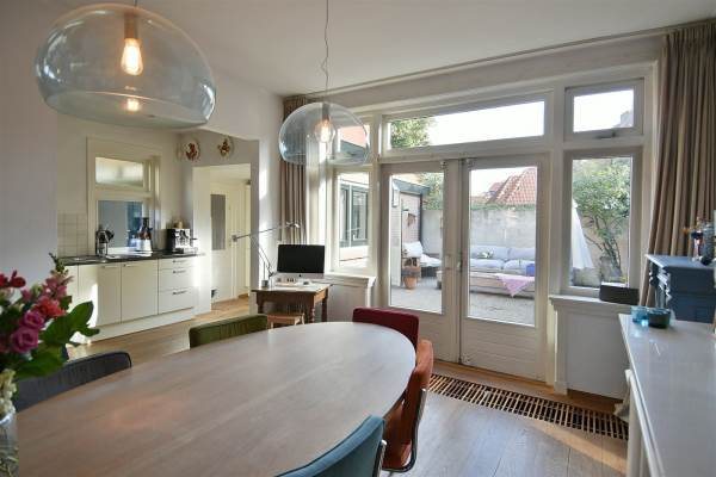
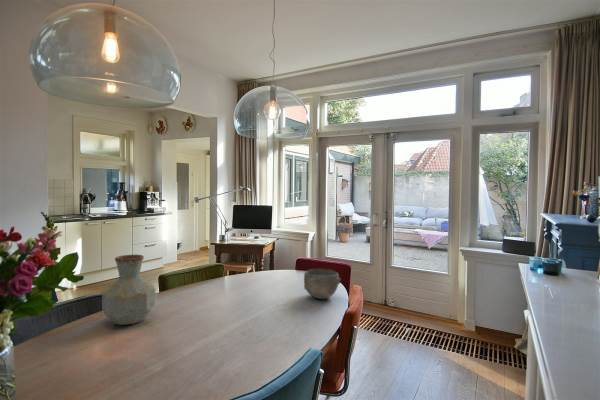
+ vase [101,254,156,326]
+ bowl [303,268,342,300]
